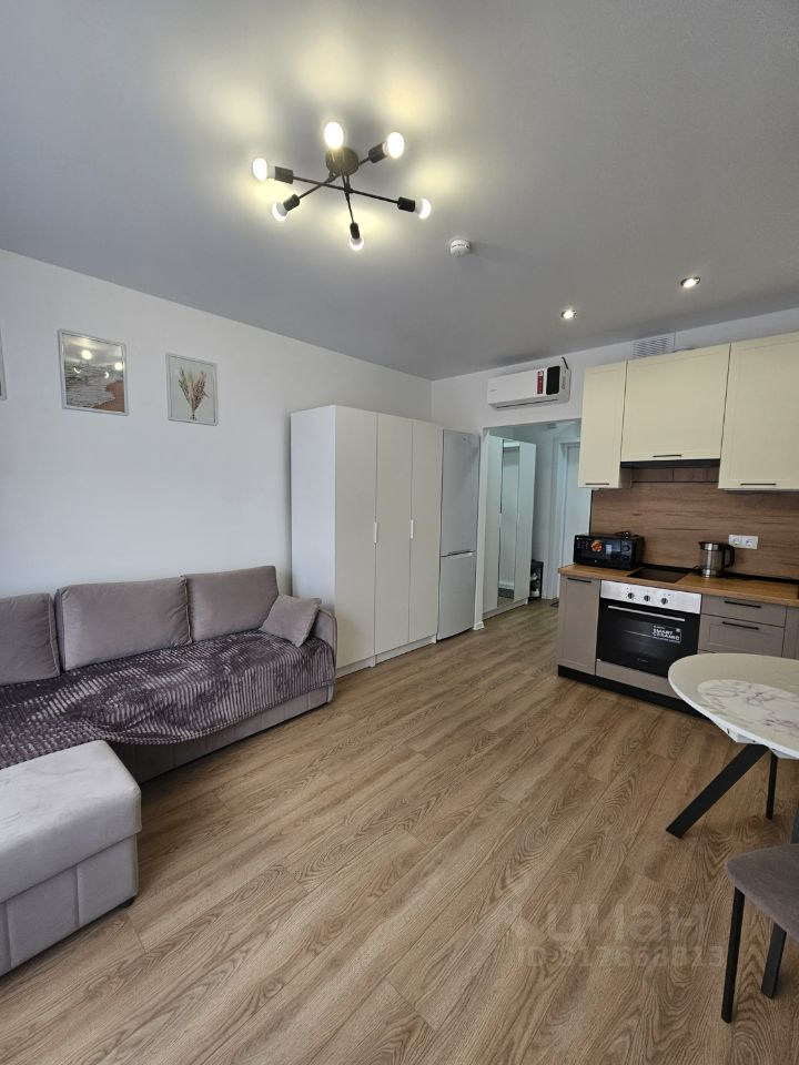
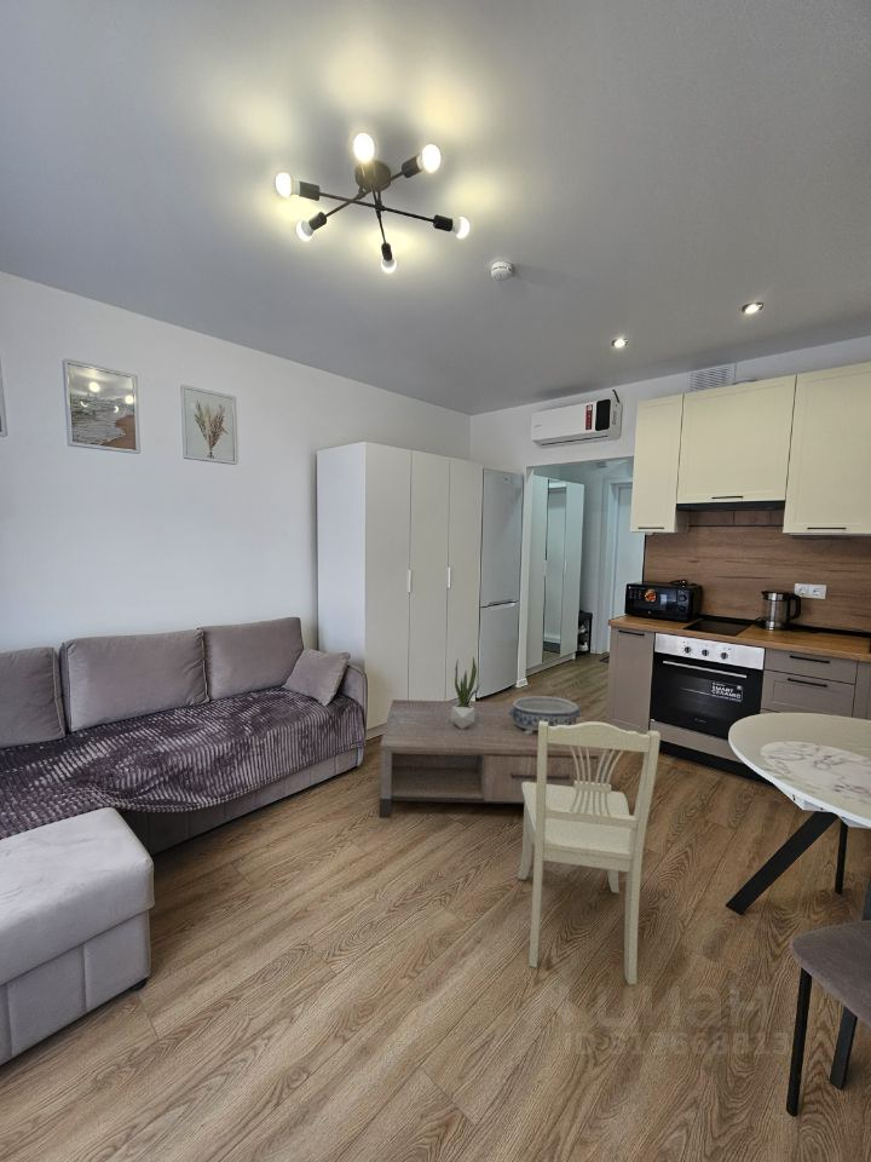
+ decorative bowl [508,695,583,735]
+ coffee table [379,698,611,818]
+ potted plant [451,656,481,729]
+ dining chair [517,720,662,985]
